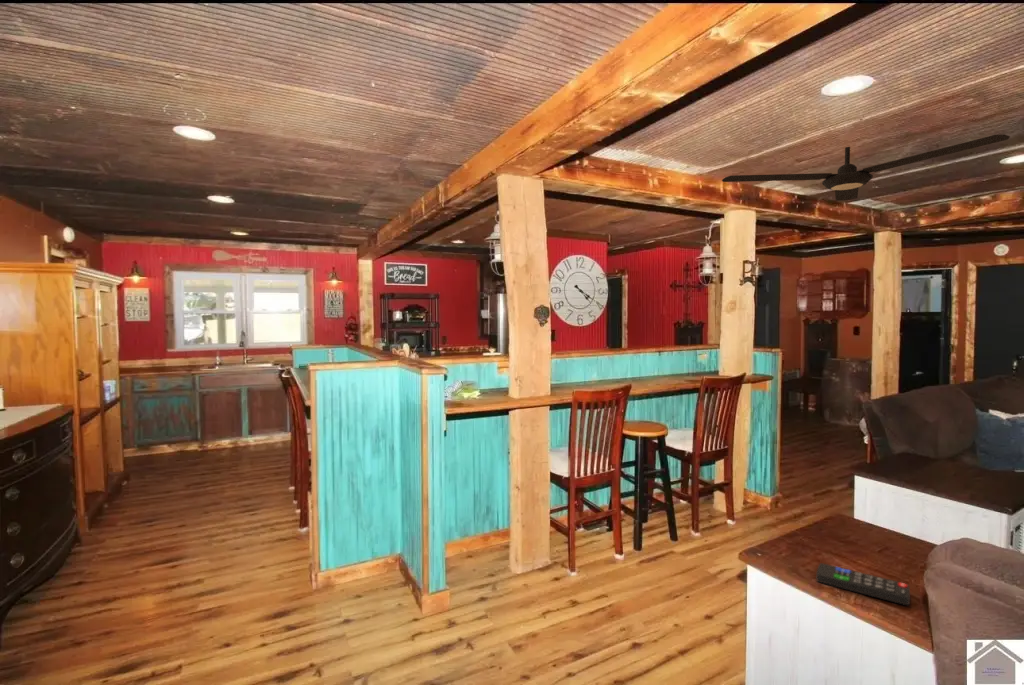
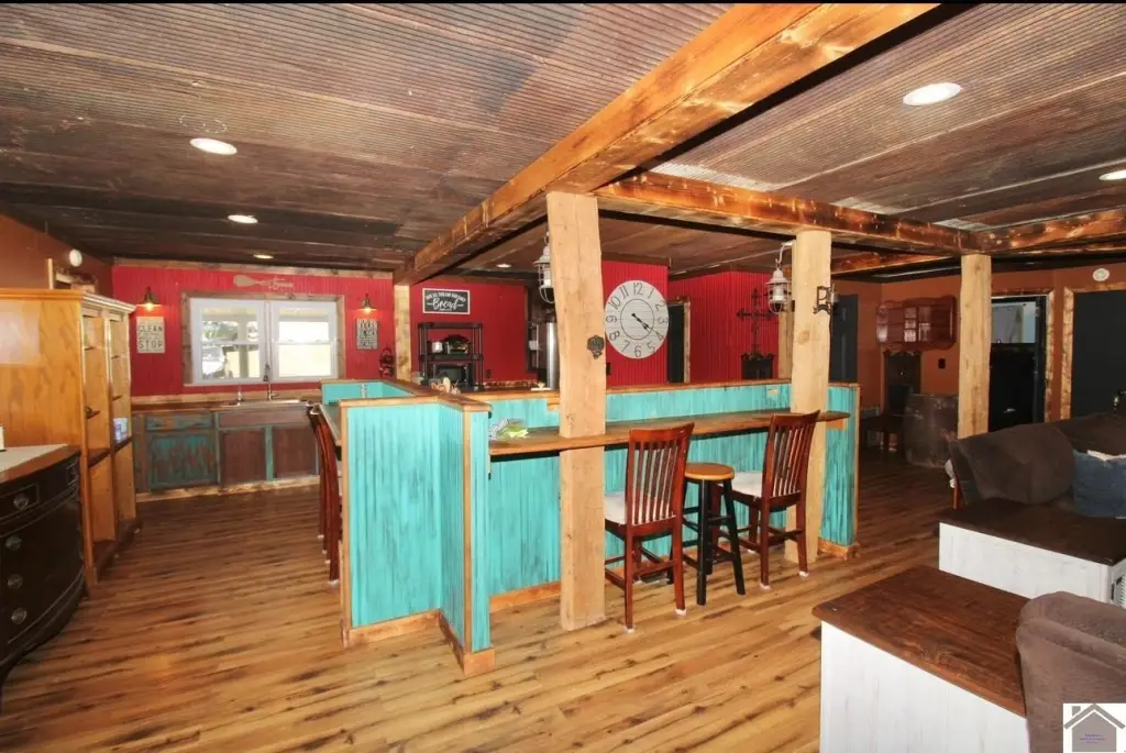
- remote control [816,562,911,606]
- ceiling fan [721,134,1011,202]
